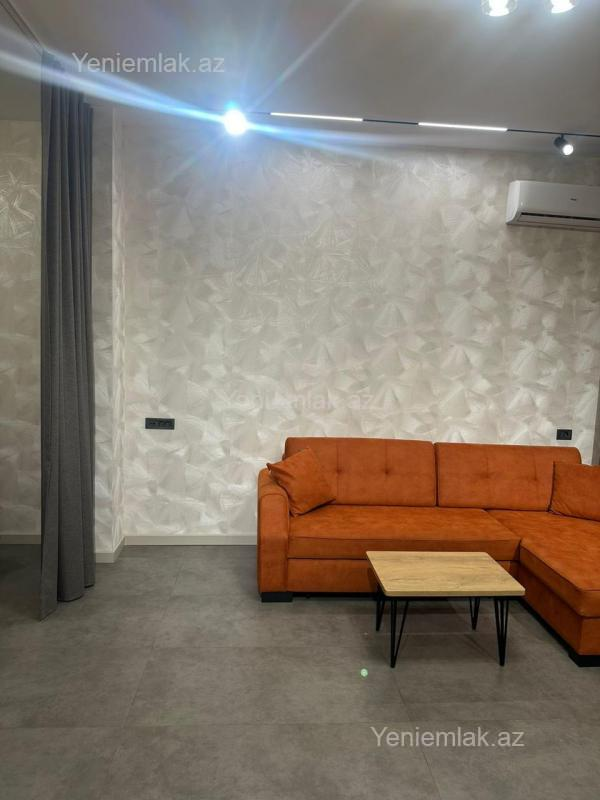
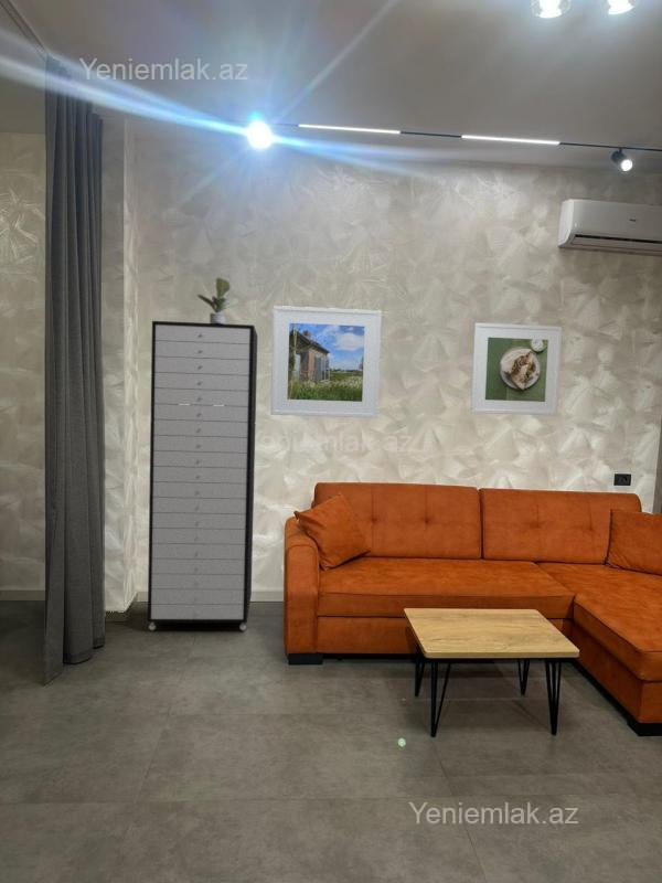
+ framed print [470,322,563,416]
+ storage cabinet [147,320,258,631]
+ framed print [270,305,382,418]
+ potted plant [196,276,239,325]
